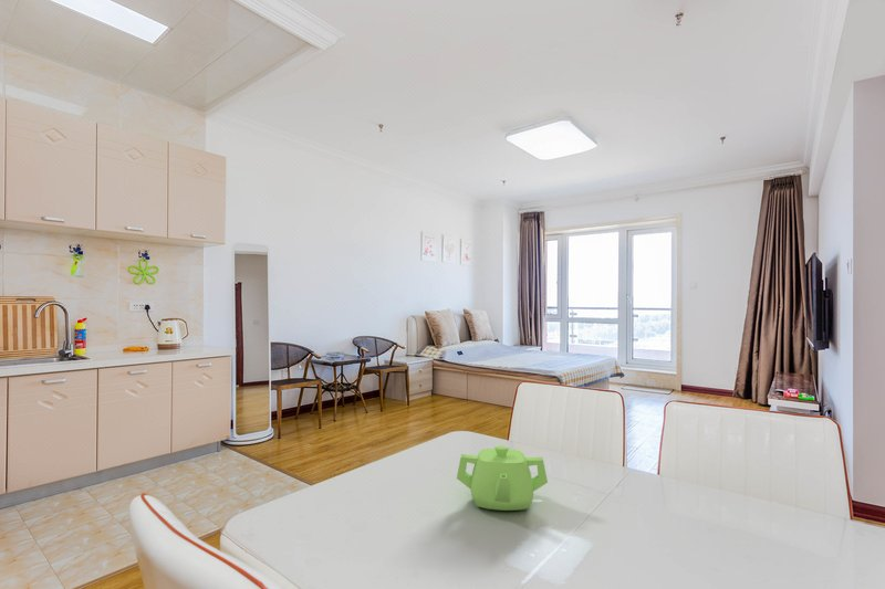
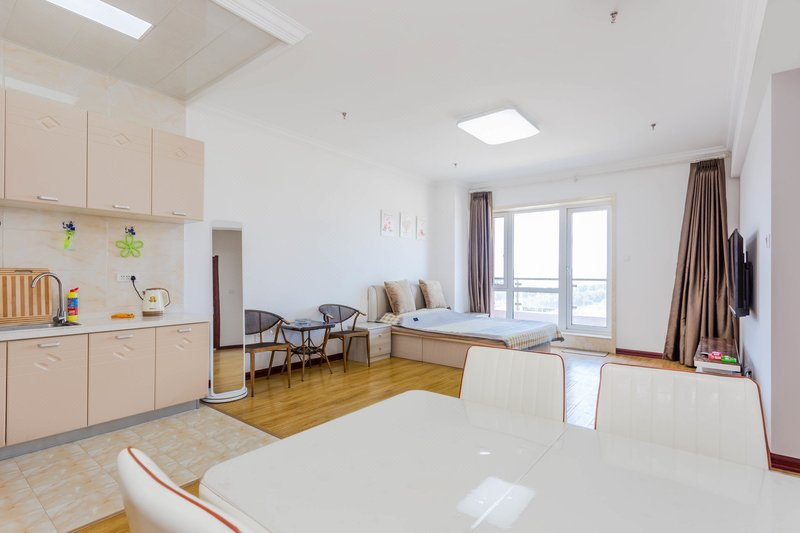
- teapot [456,444,549,512]
